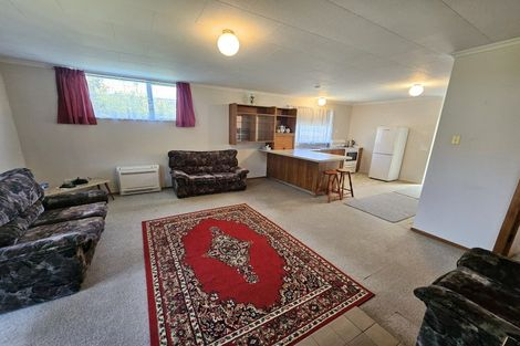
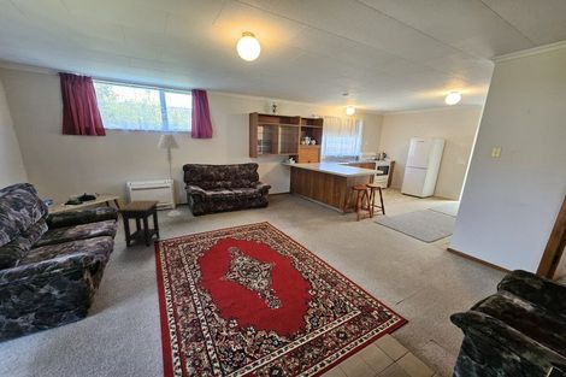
+ side table [116,200,161,248]
+ floor lamp [157,134,182,218]
